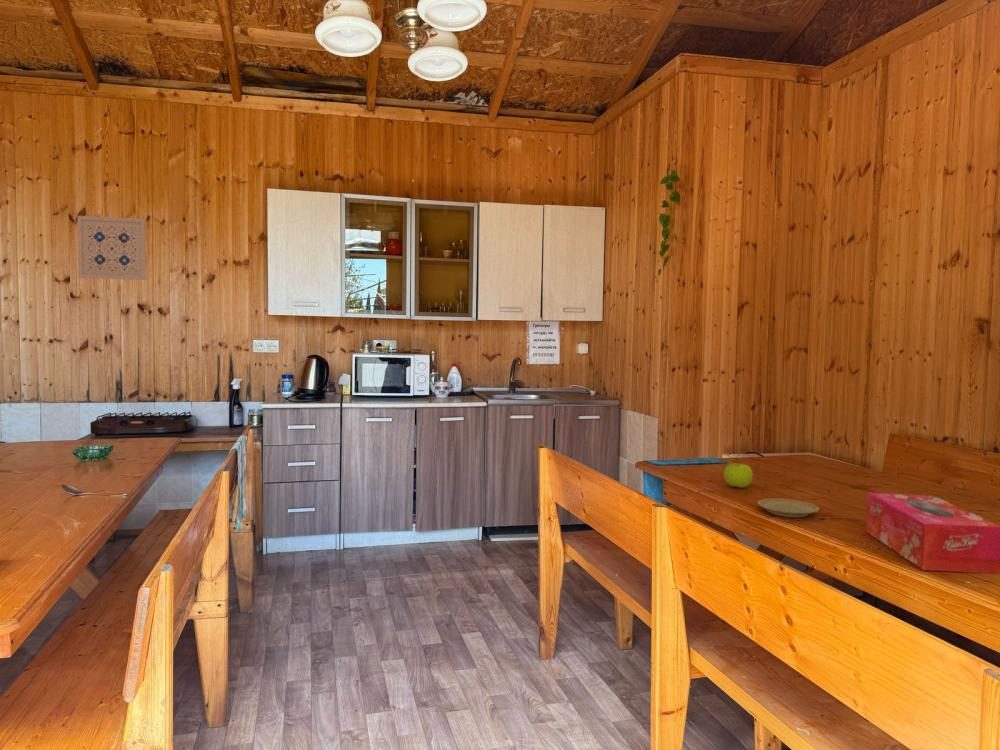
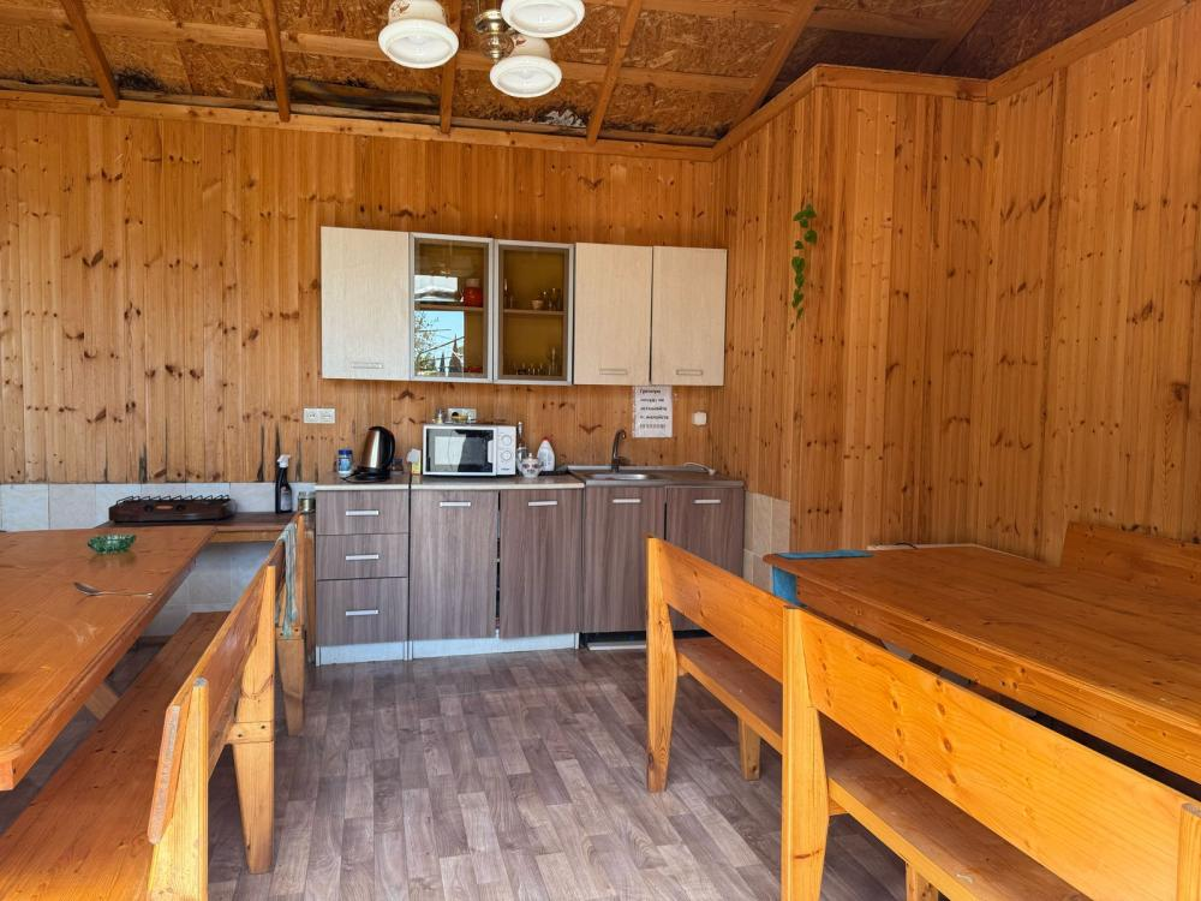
- fruit [716,456,754,489]
- plate [757,498,820,518]
- wall art [76,215,147,281]
- tissue box [865,492,1000,575]
